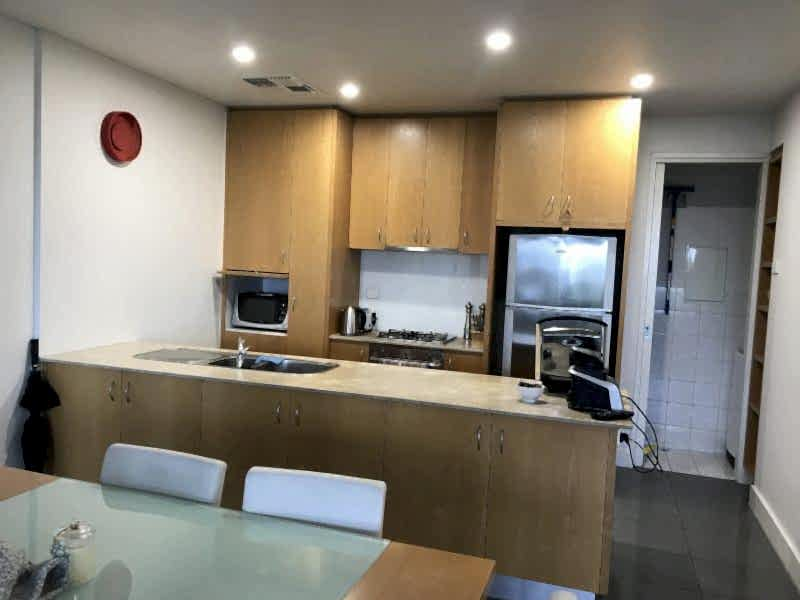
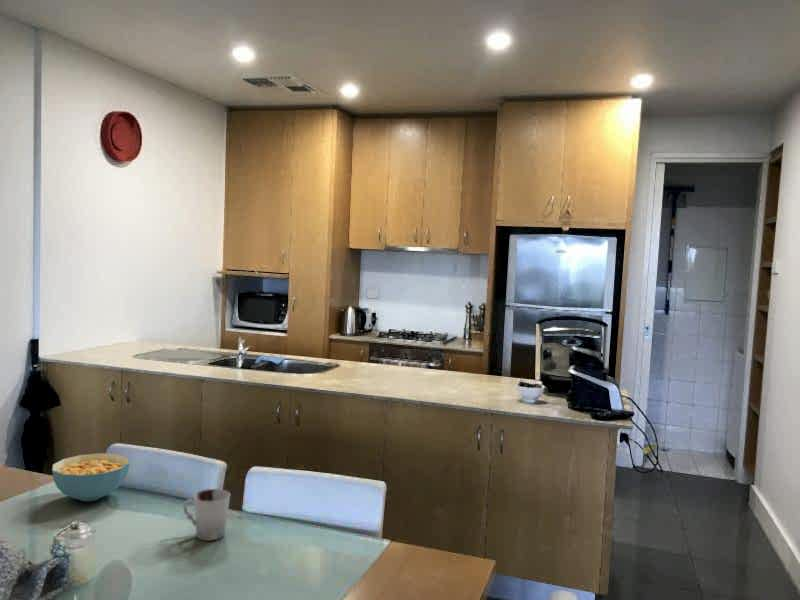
+ cup [182,488,231,542]
+ cereal bowl [51,452,130,502]
